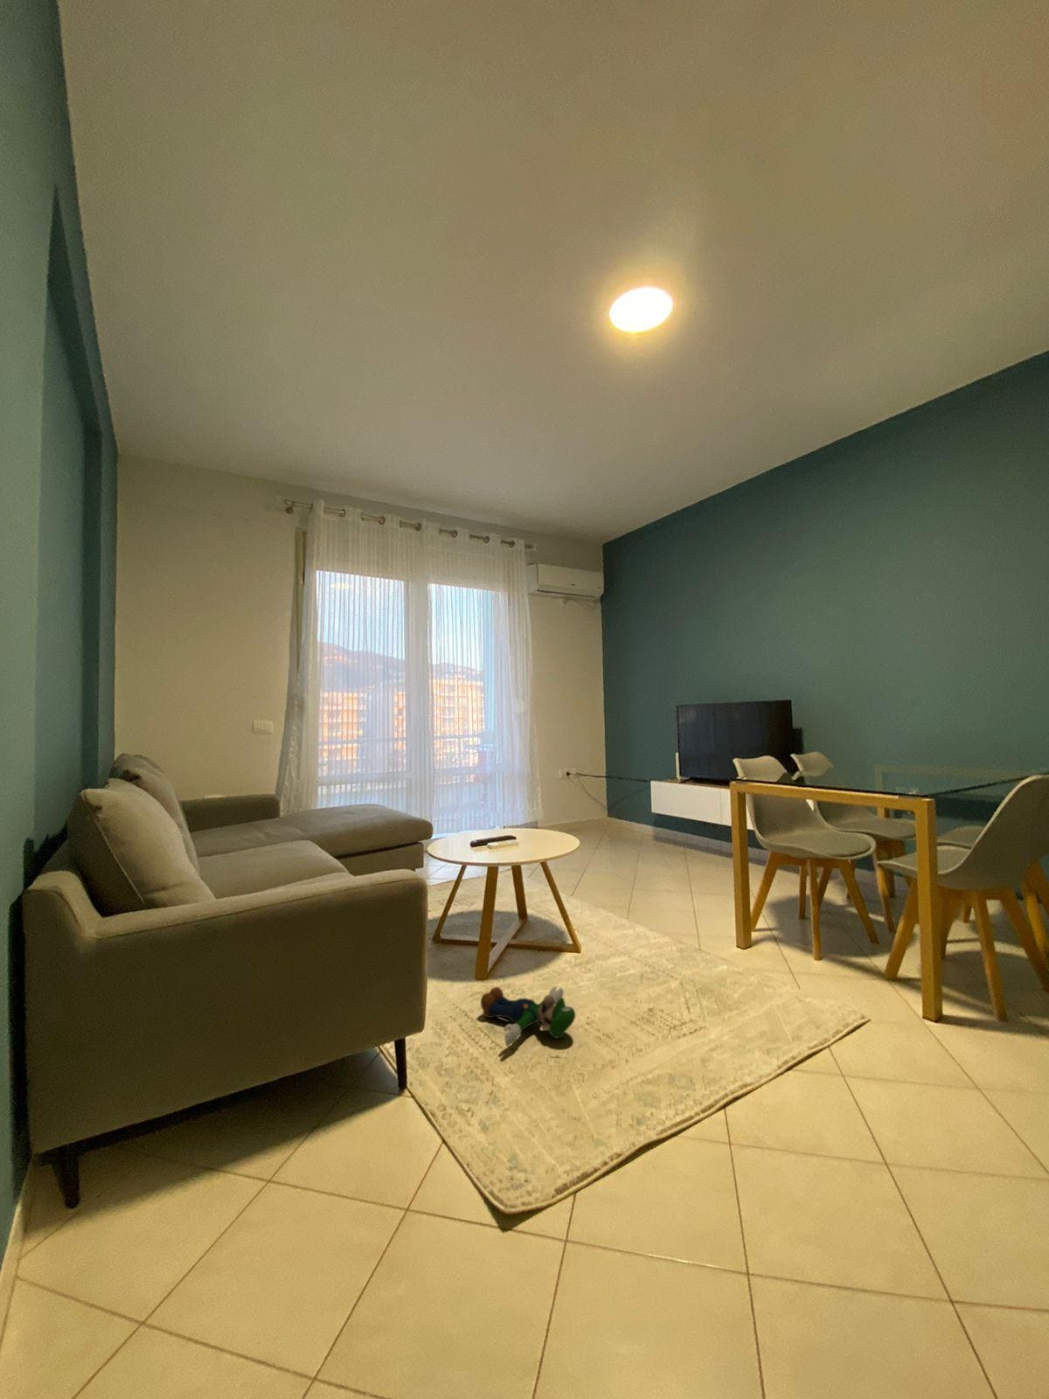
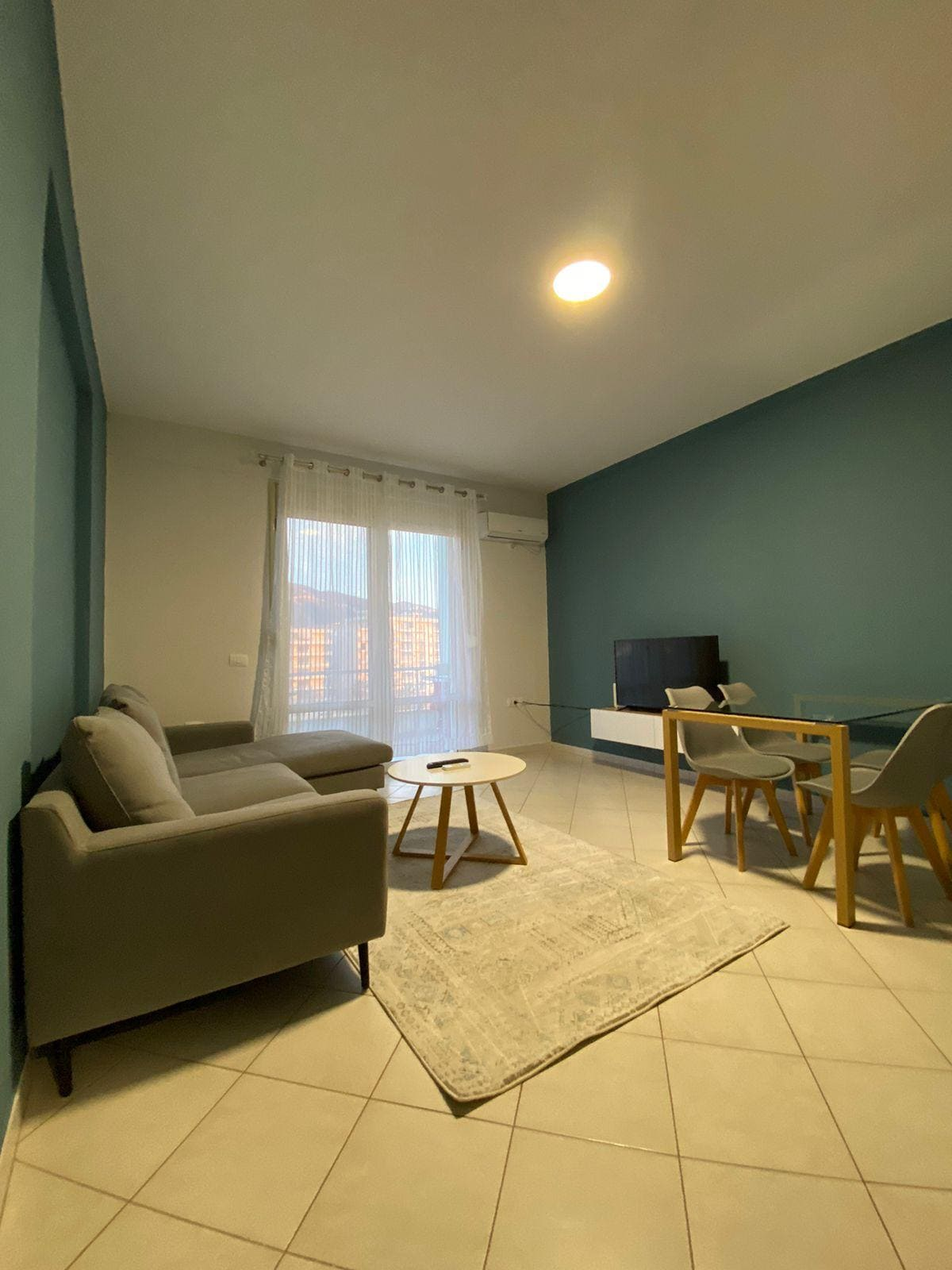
- plush toy [480,986,576,1048]
